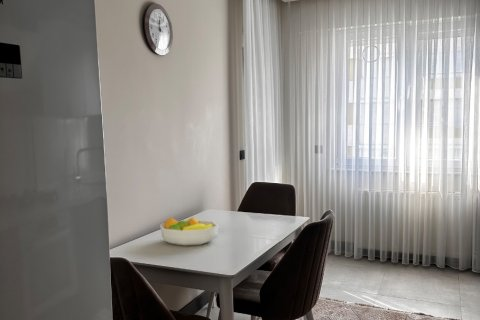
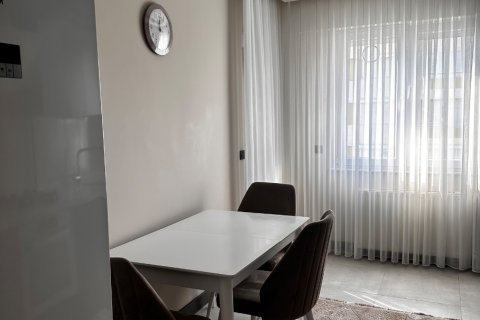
- fruit bowl [159,216,220,247]
